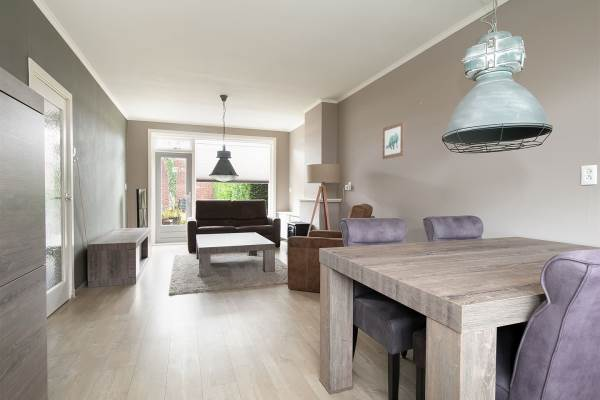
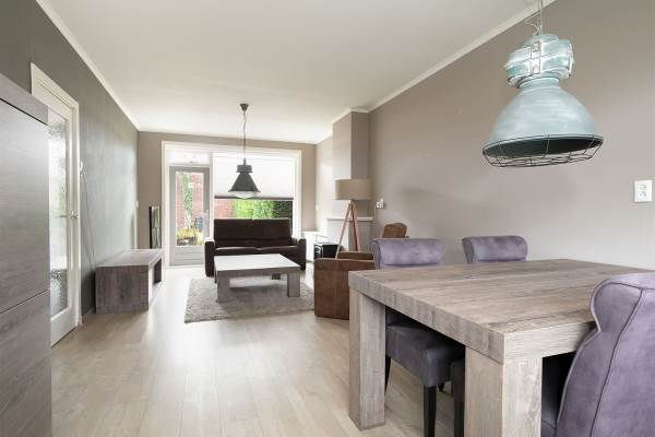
- wall art [382,121,405,160]
